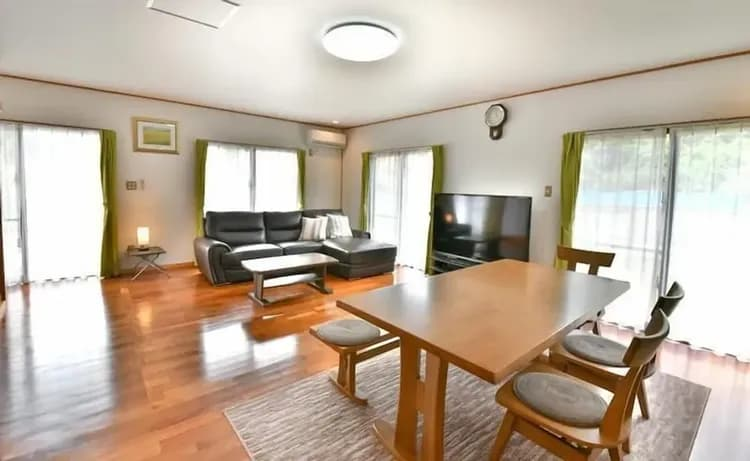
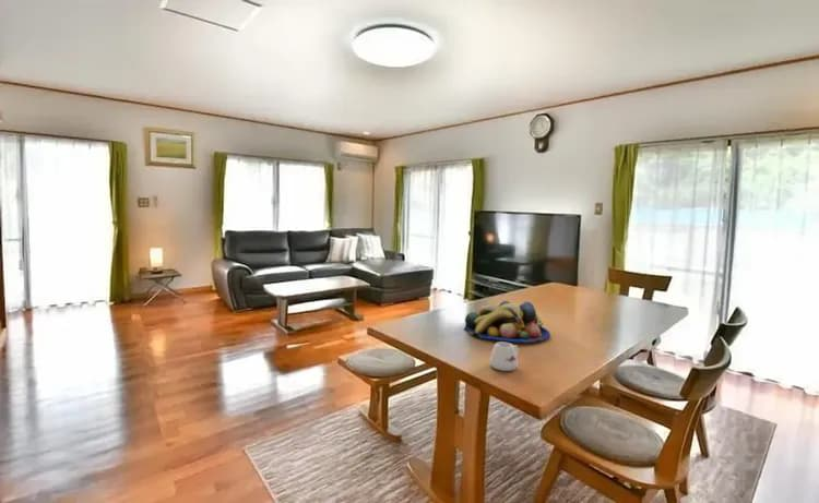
+ fruit bowl [463,300,551,344]
+ mug [488,342,520,372]
